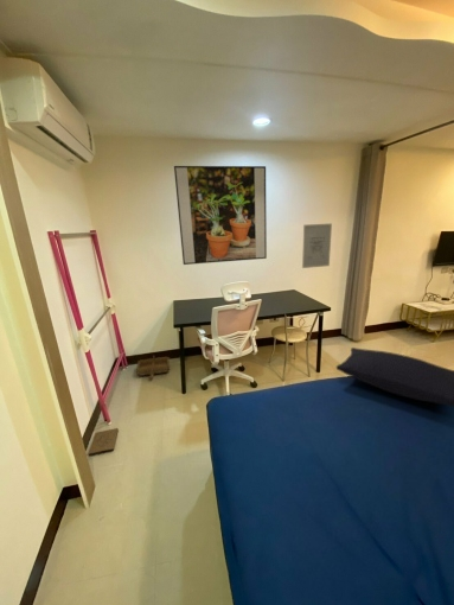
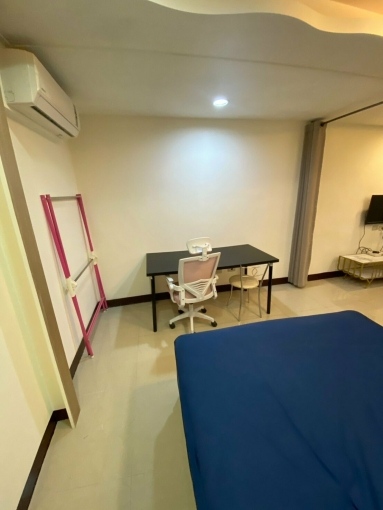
- pillow [335,346,454,407]
- wooden boat [135,355,171,381]
- wall art [301,222,333,269]
- box [88,427,120,457]
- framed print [173,165,268,266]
